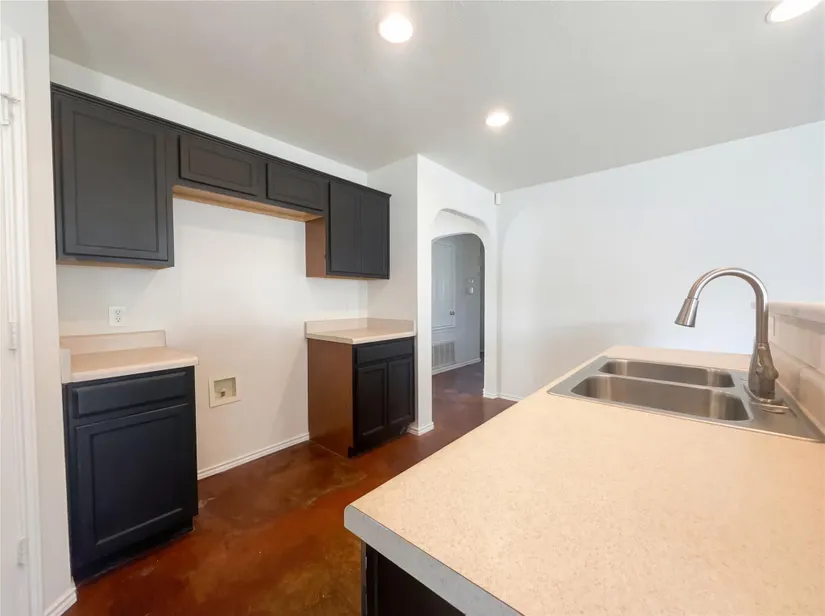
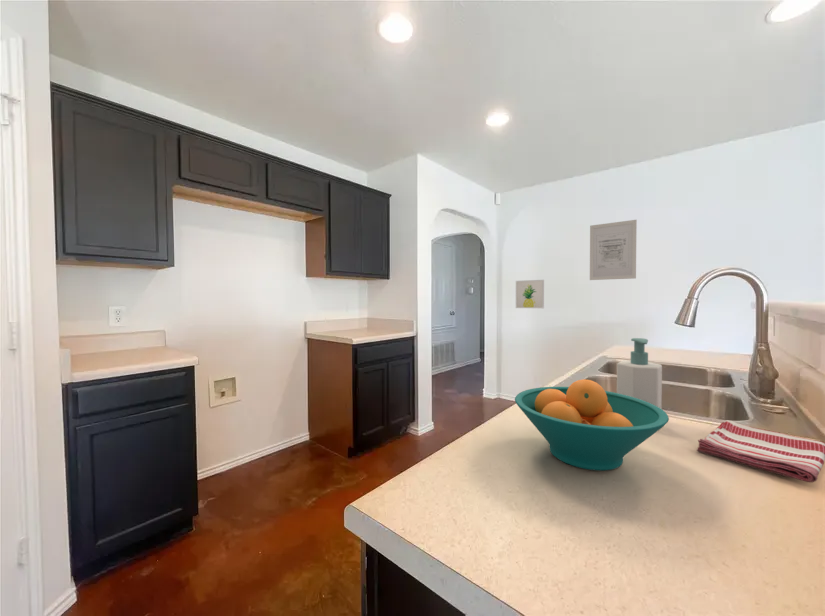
+ soap bottle [616,337,663,409]
+ wall art [515,279,545,309]
+ dish towel [696,419,825,483]
+ wall art [589,219,638,281]
+ fruit bowl [514,378,670,472]
